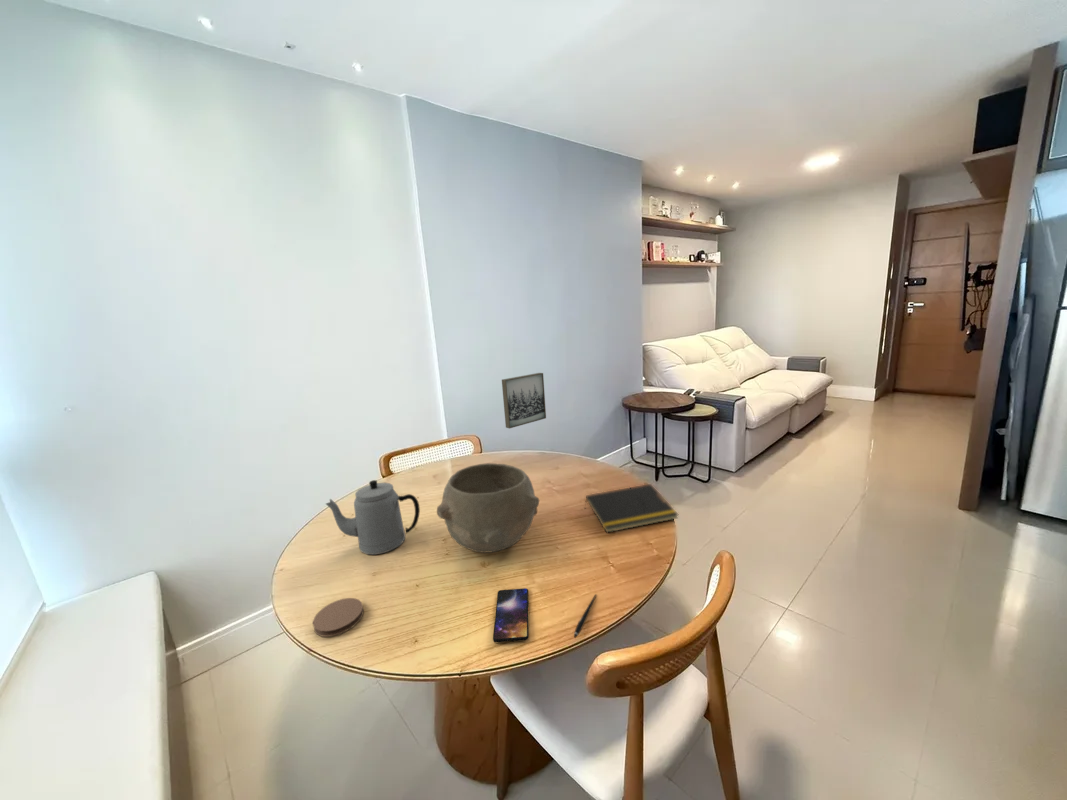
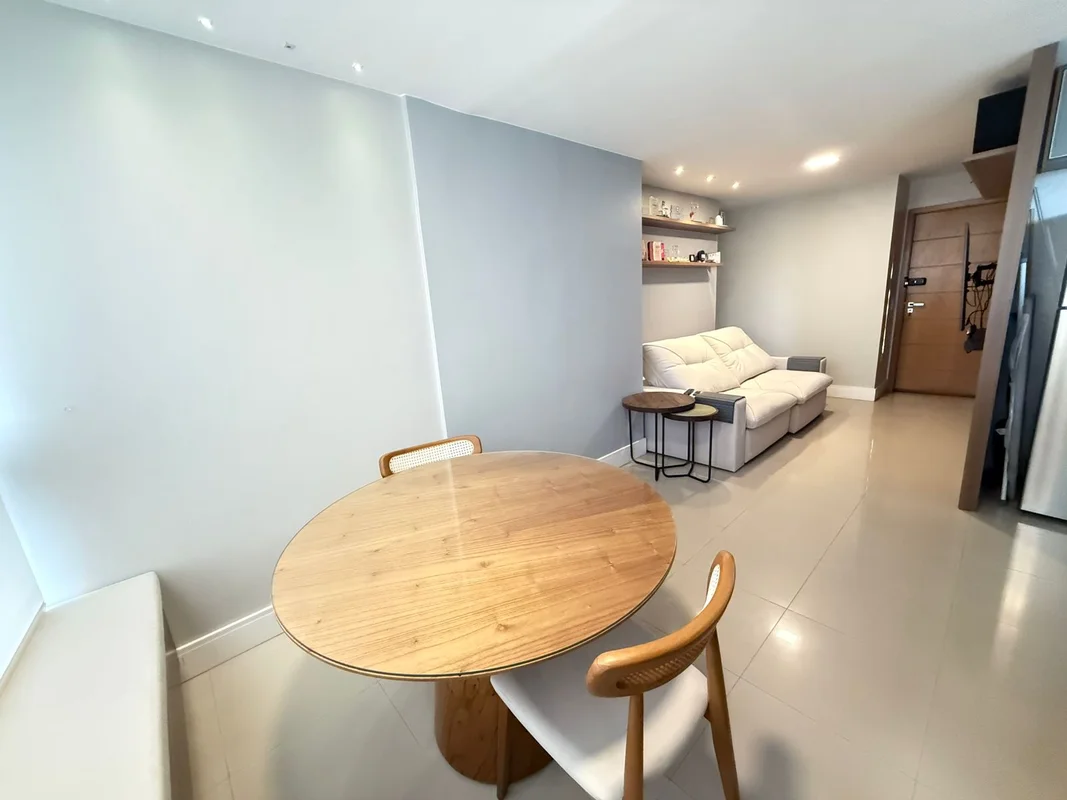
- coaster [312,597,365,638]
- notepad [584,483,679,534]
- pen [573,593,597,639]
- bowl [436,462,540,554]
- teapot [325,479,421,556]
- smartphone [492,587,530,643]
- wall art [501,372,547,430]
